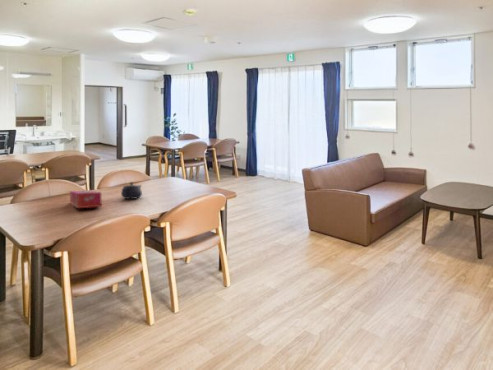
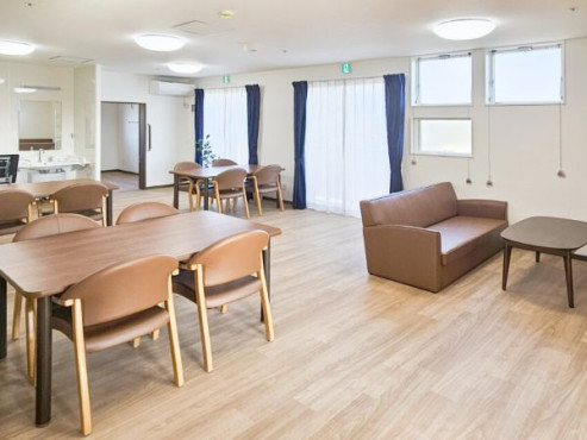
- tissue box [69,189,103,209]
- teapot [120,181,143,200]
